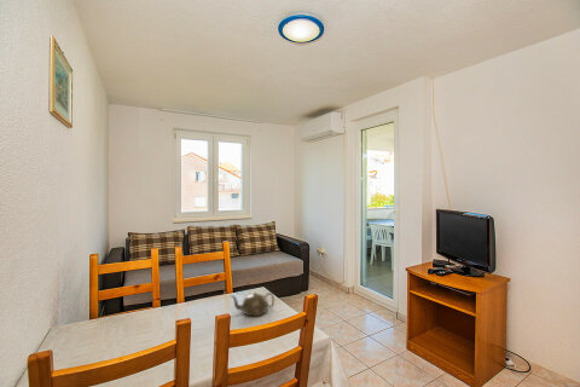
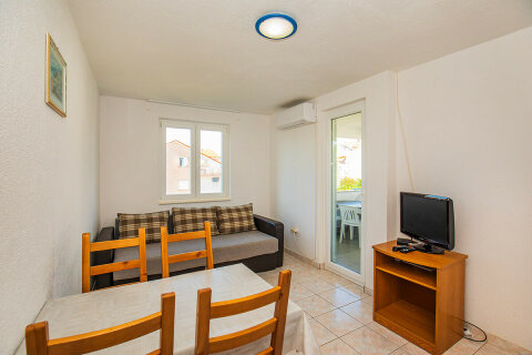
- teapot [230,291,276,317]
